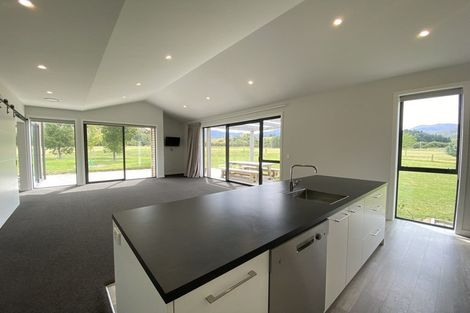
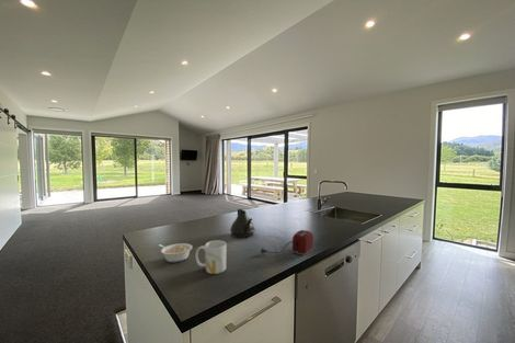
+ teapot [229,208,256,239]
+ toaster [260,229,314,255]
+ legume [158,242,194,264]
+ mug [194,239,228,275]
